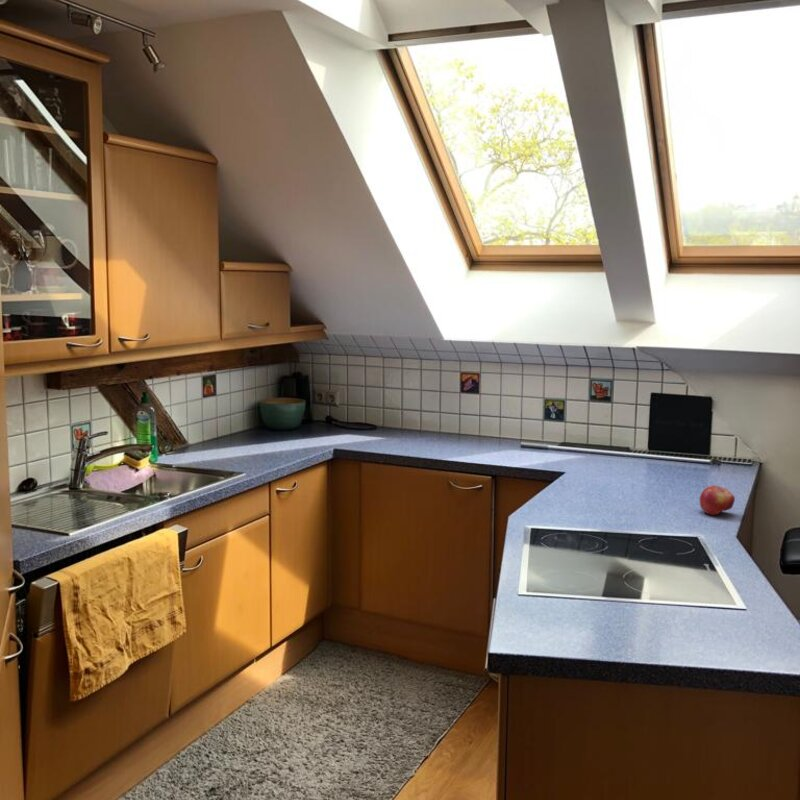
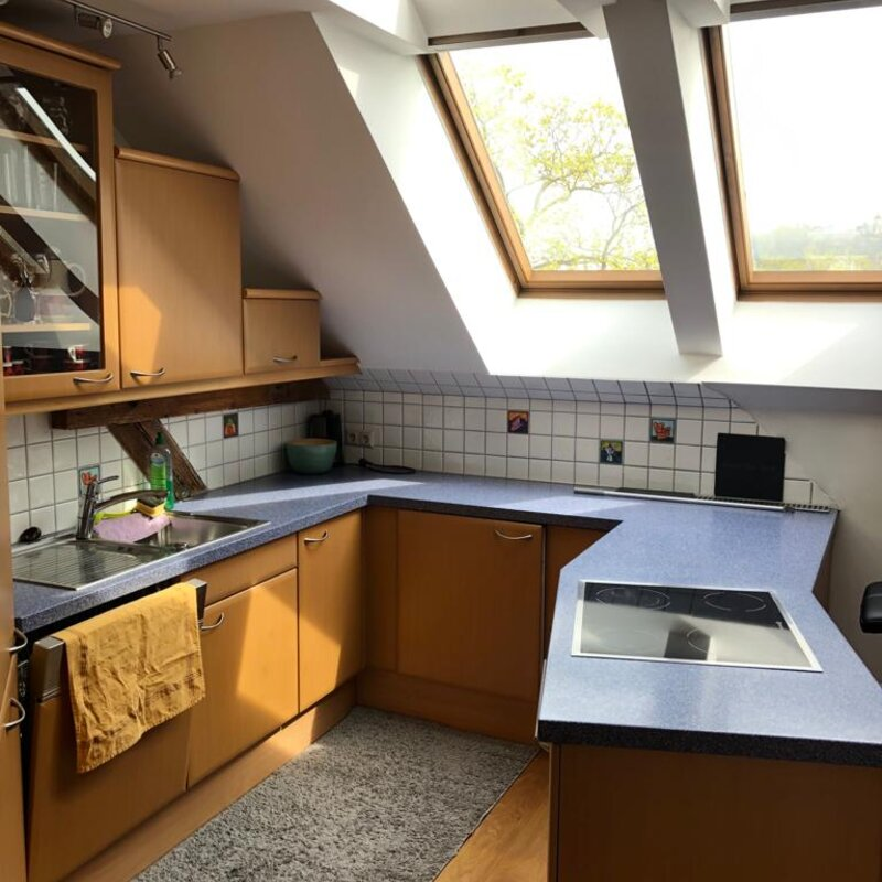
- fruit [699,484,736,516]
